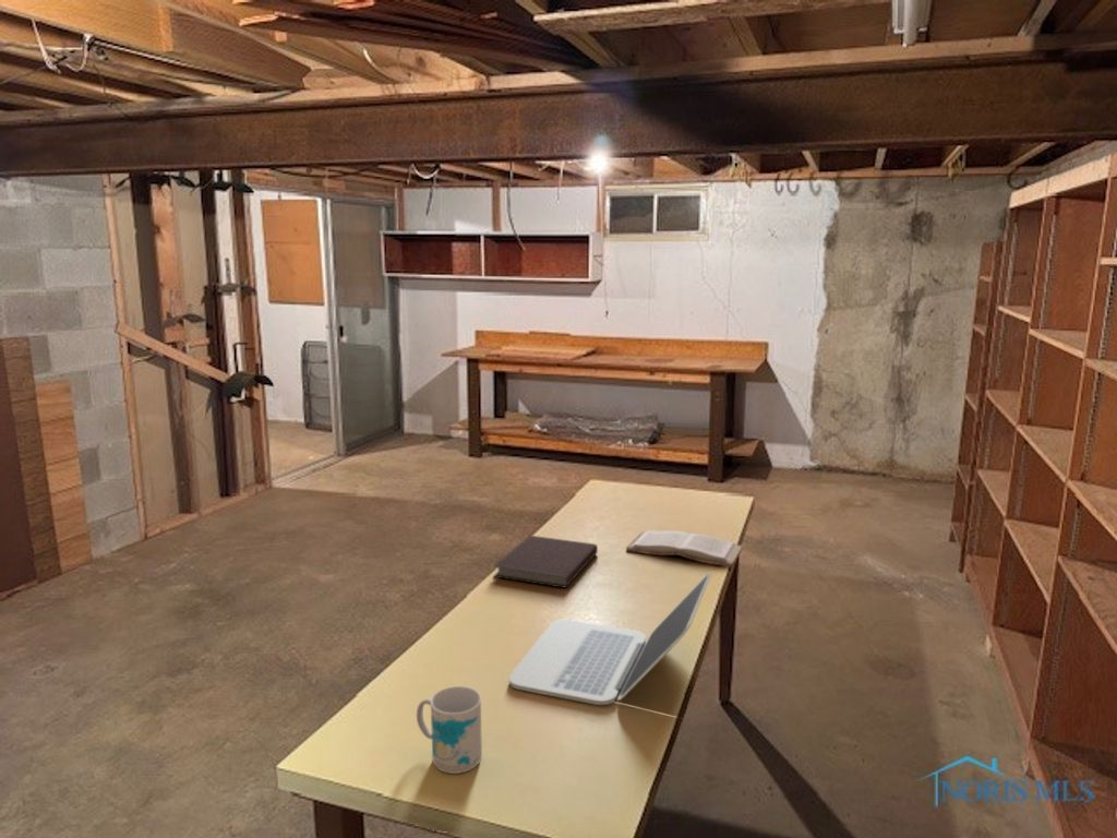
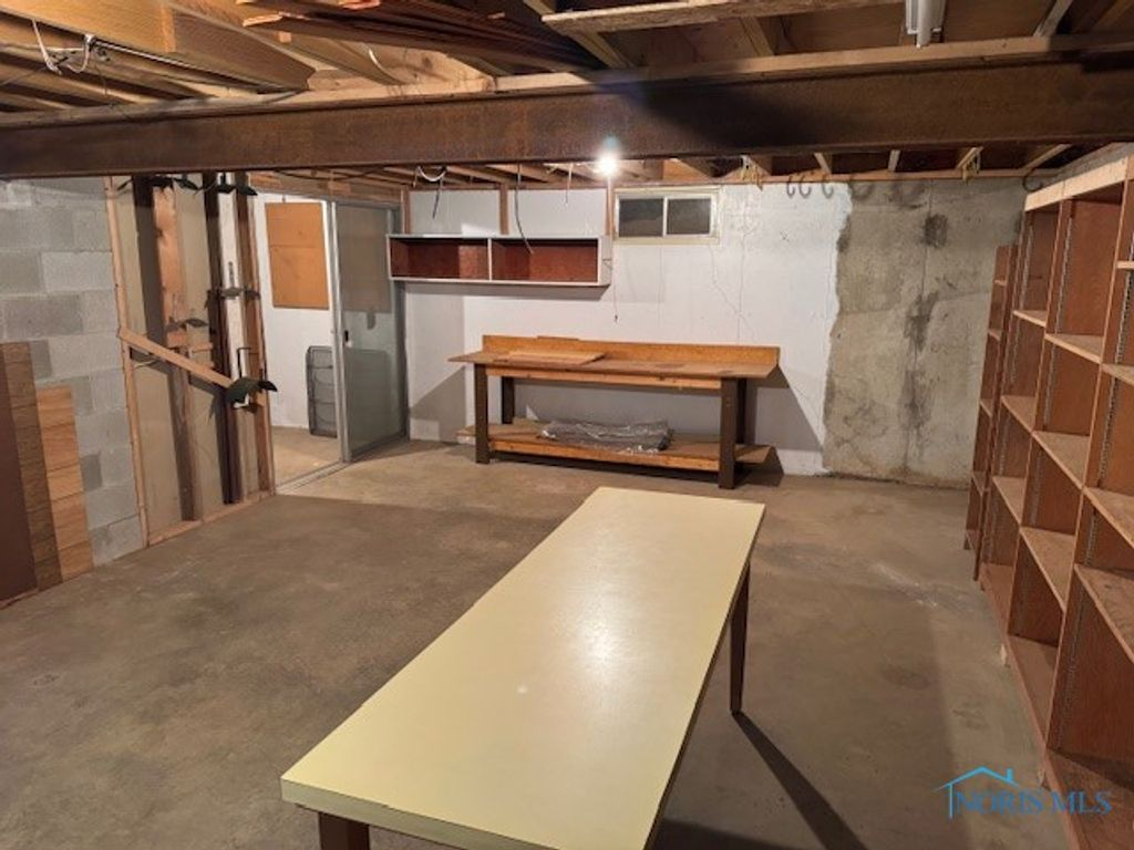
- notebook [492,535,599,589]
- laptop [508,572,712,706]
- book [625,529,744,568]
- mug [416,685,483,775]
